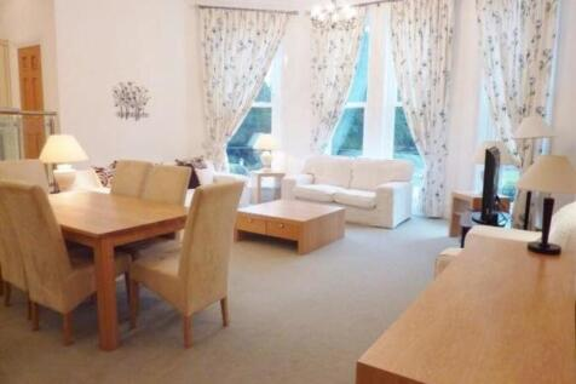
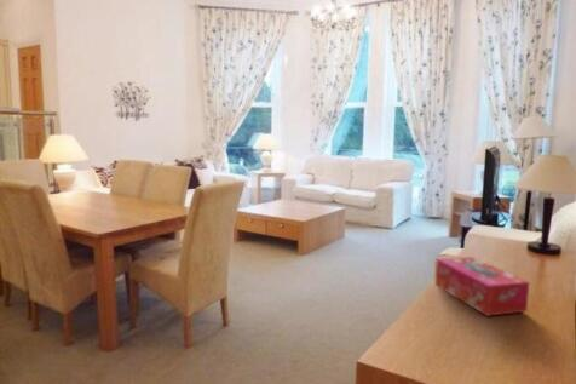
+ tissue box [434,256,530,317]
